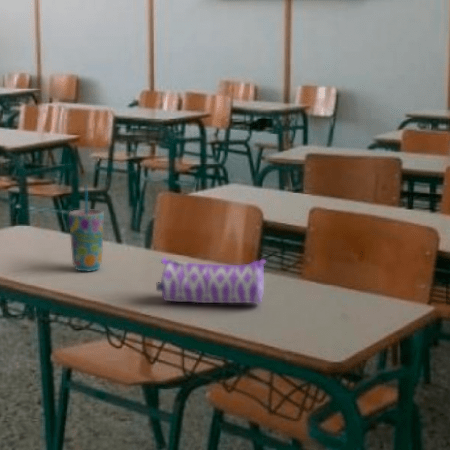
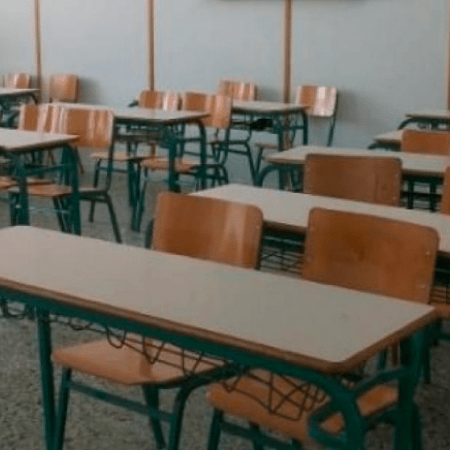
- cup [68,183,105,272]
- pencil case [155,256,267,305]
